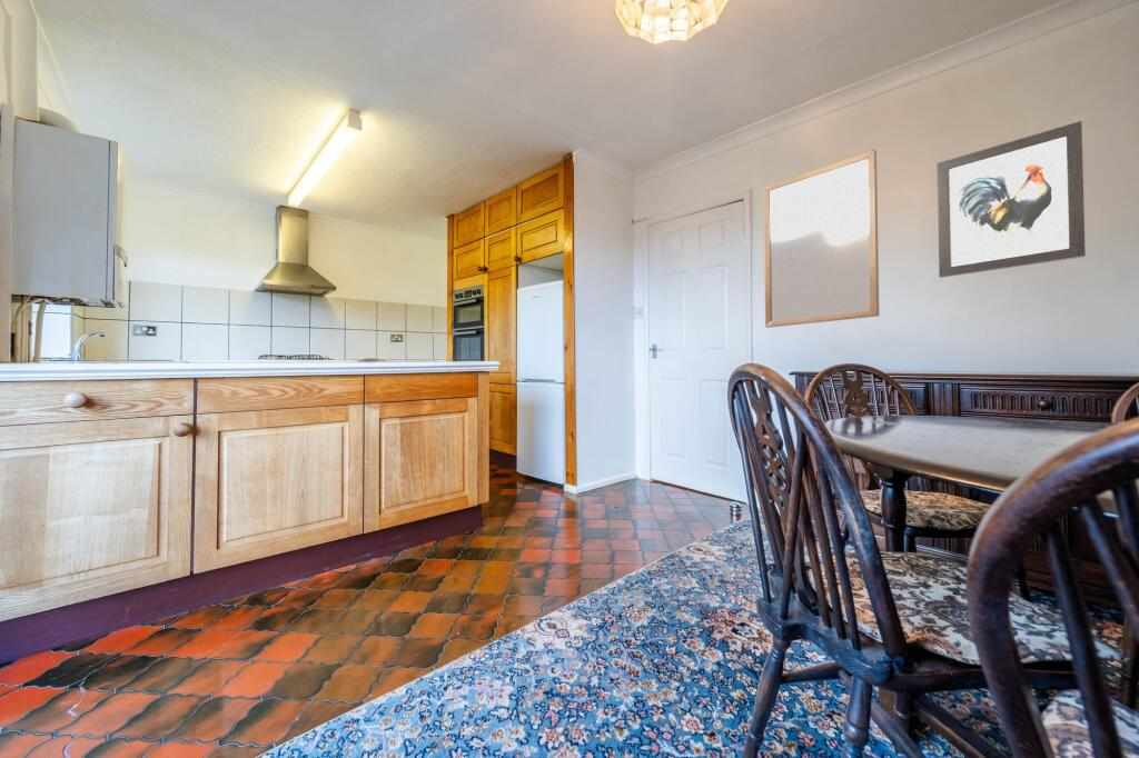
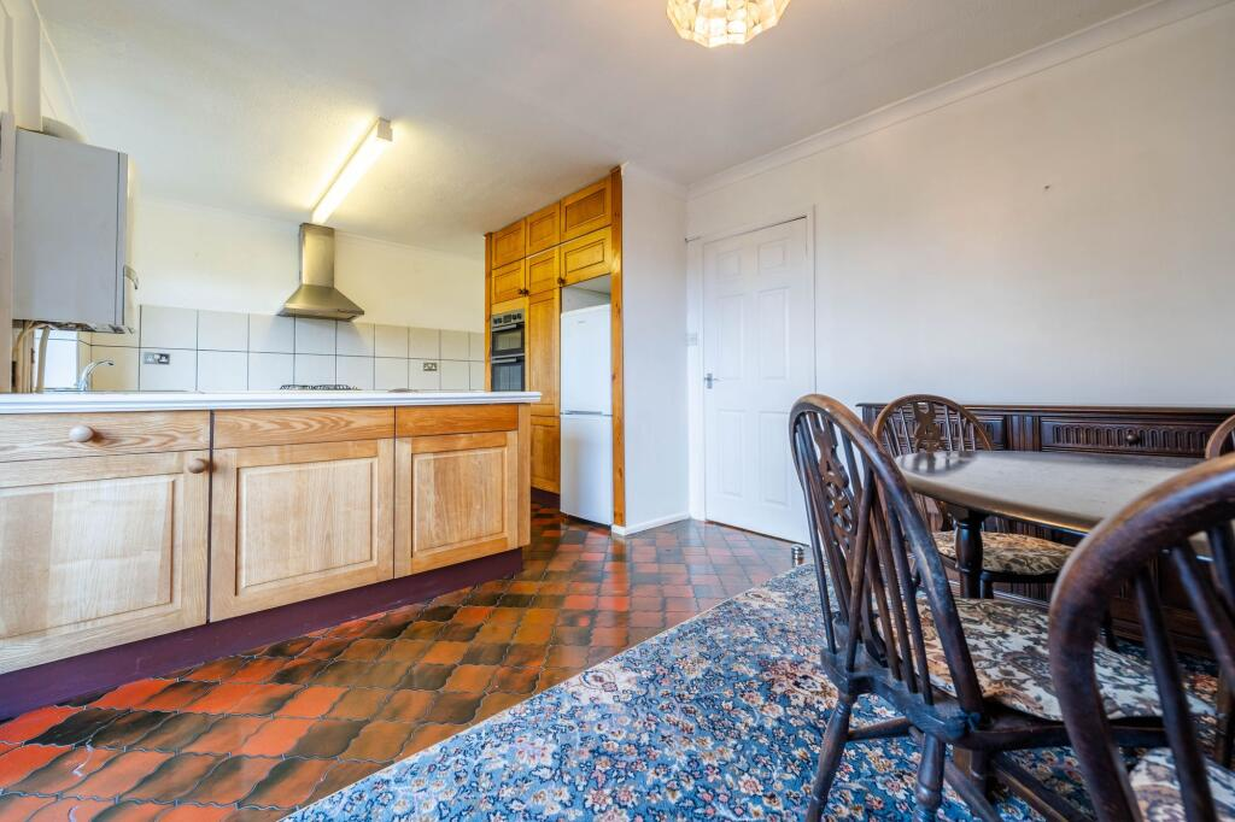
- home mirror [762,148,880,329]
- wall art [935,120,1087,279]
